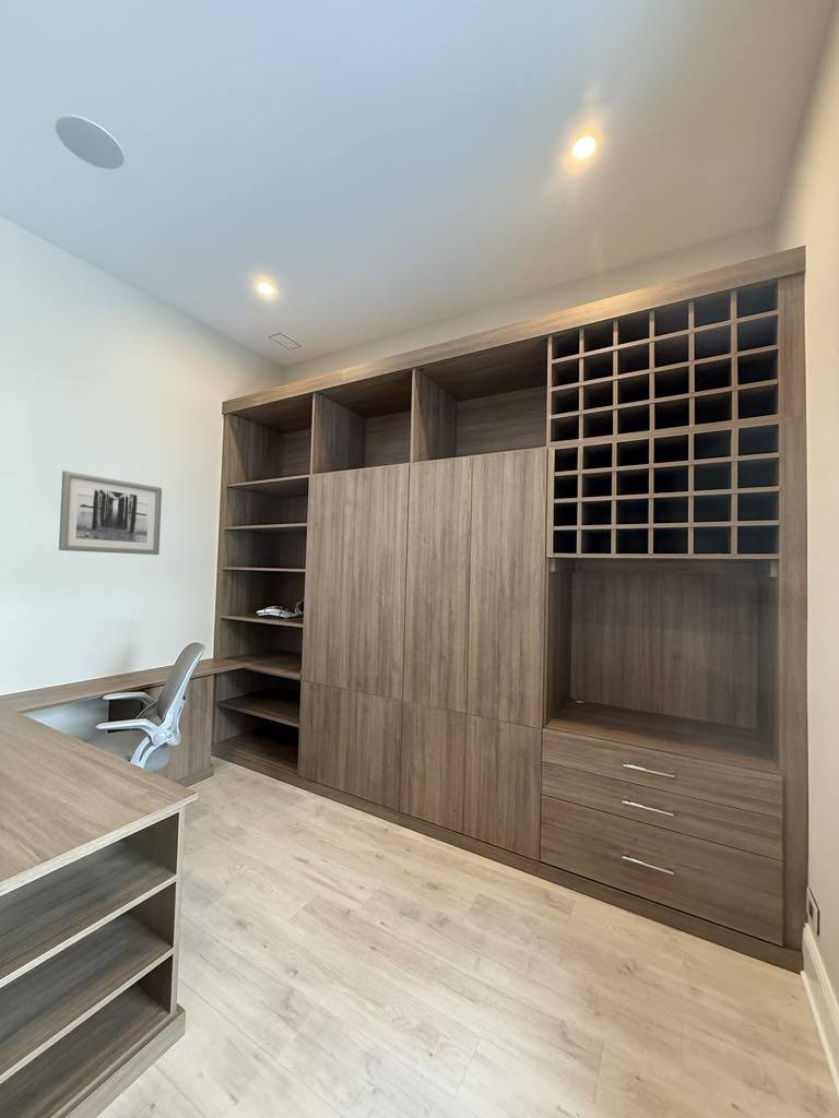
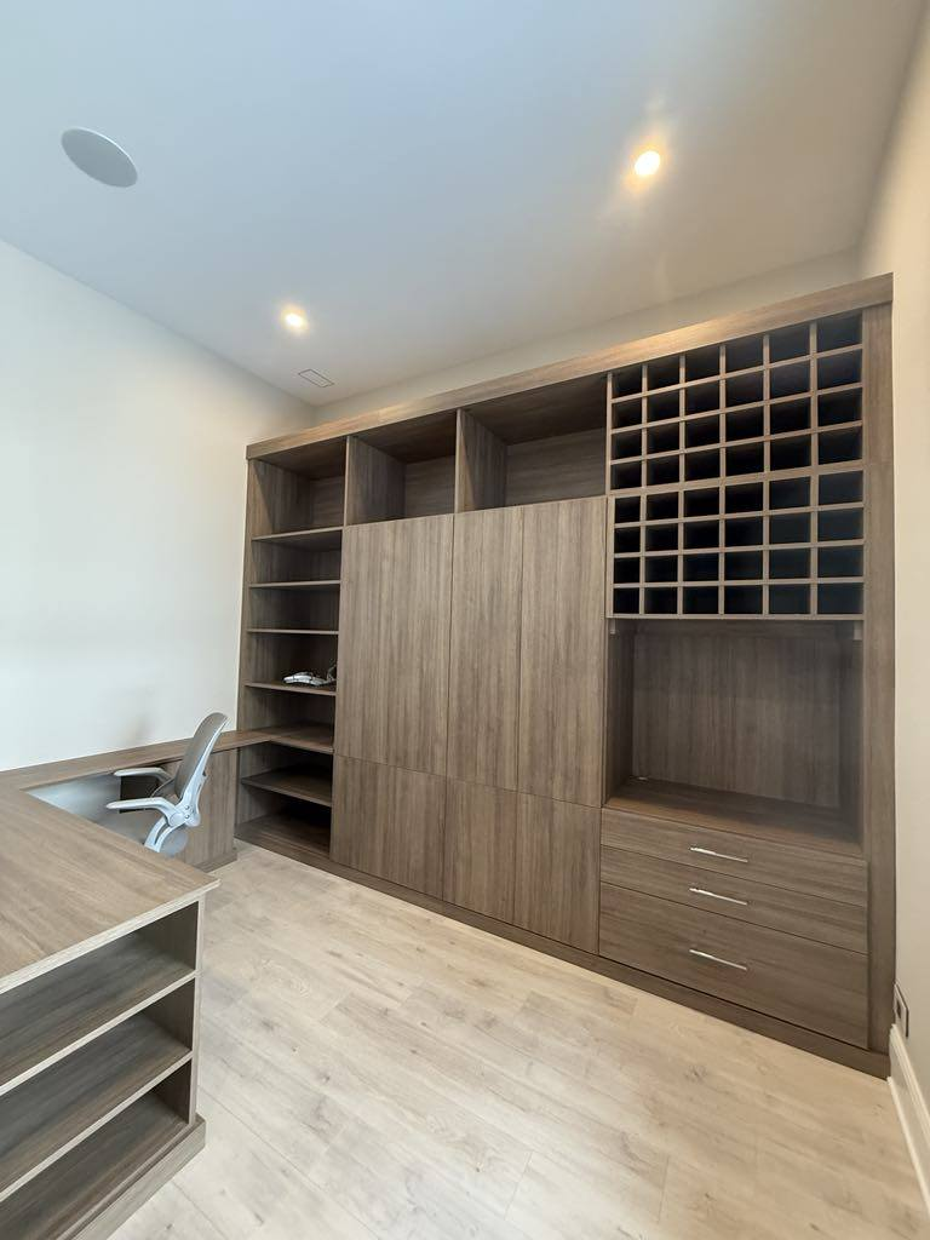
- wall art [58,469,163,556]
